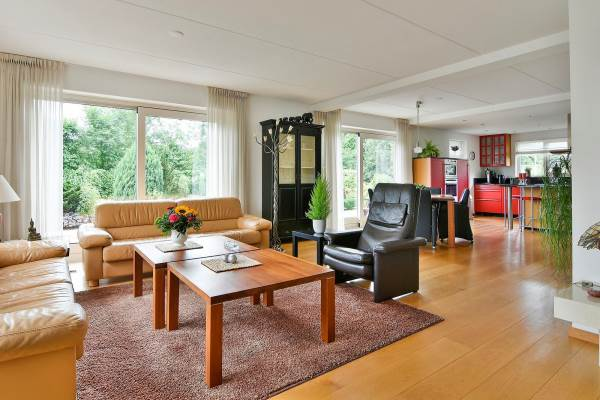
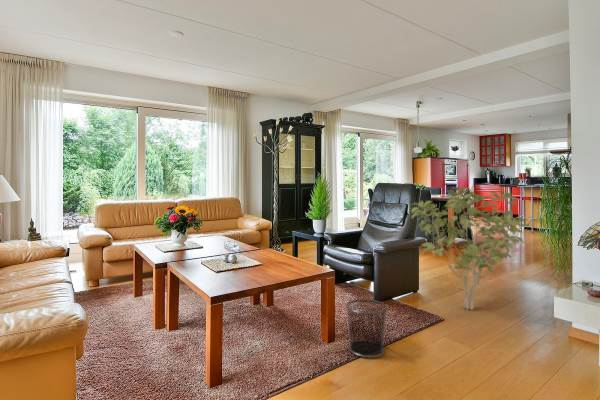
+ waste bin [345,298,389,359]
+ shrub [409,186,532,311]
